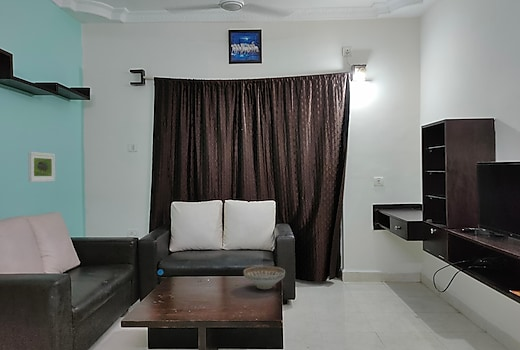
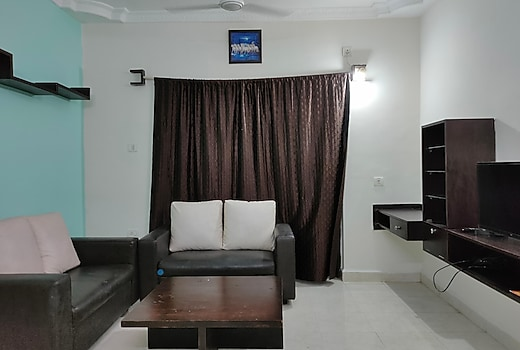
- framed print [28,151,56,183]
- decorative bowl [243,265,286,290]
